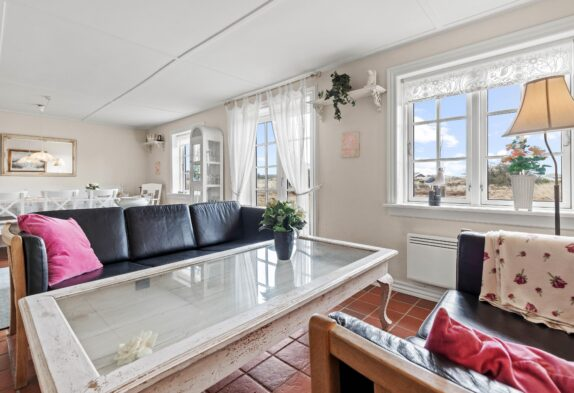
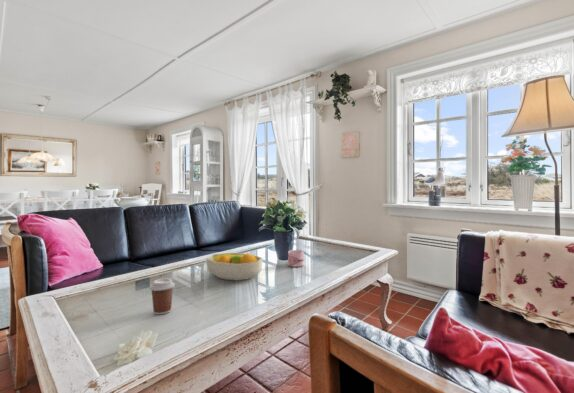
+ mug [287,249,305,268]
+ coffee cup [149,278,176,315]
+ fruit bowl [205,252,264,282]
